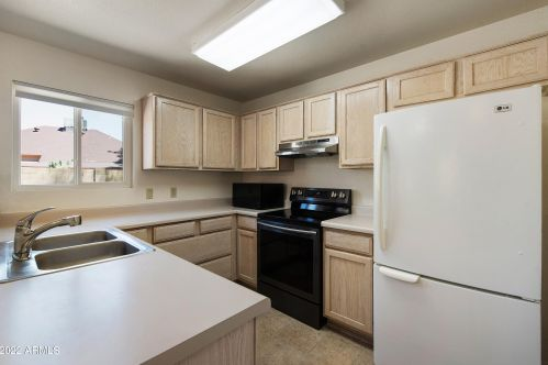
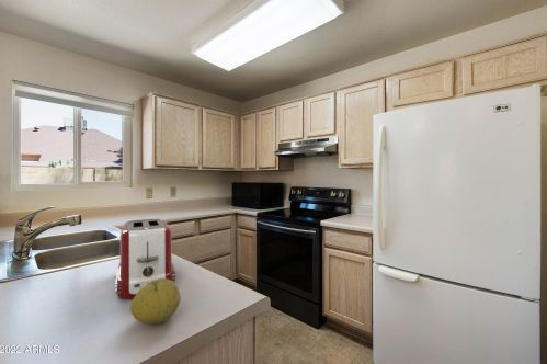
+ fruit [129,278,182,326]
+ toaster [114,218,178,299]
